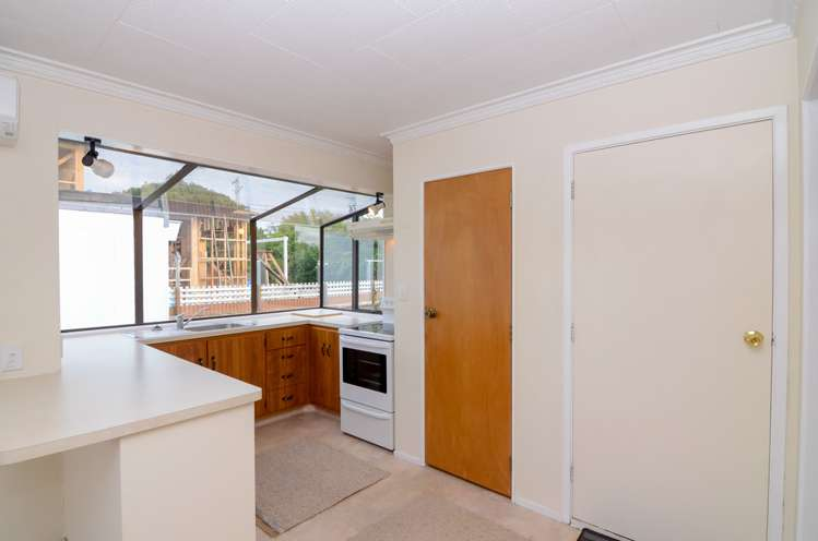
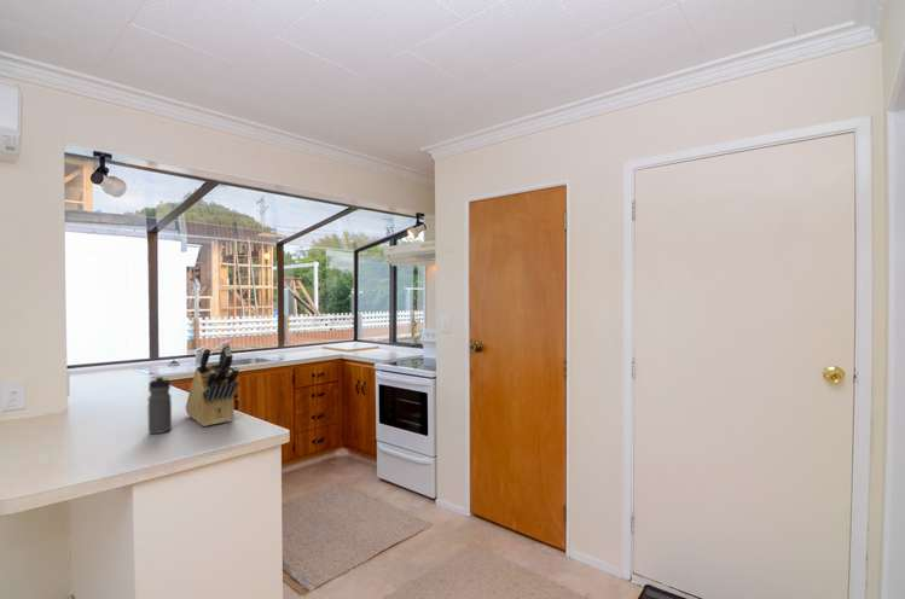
+ water bottle [147,376,173,435]
+ knife block [185,342,240,428]
